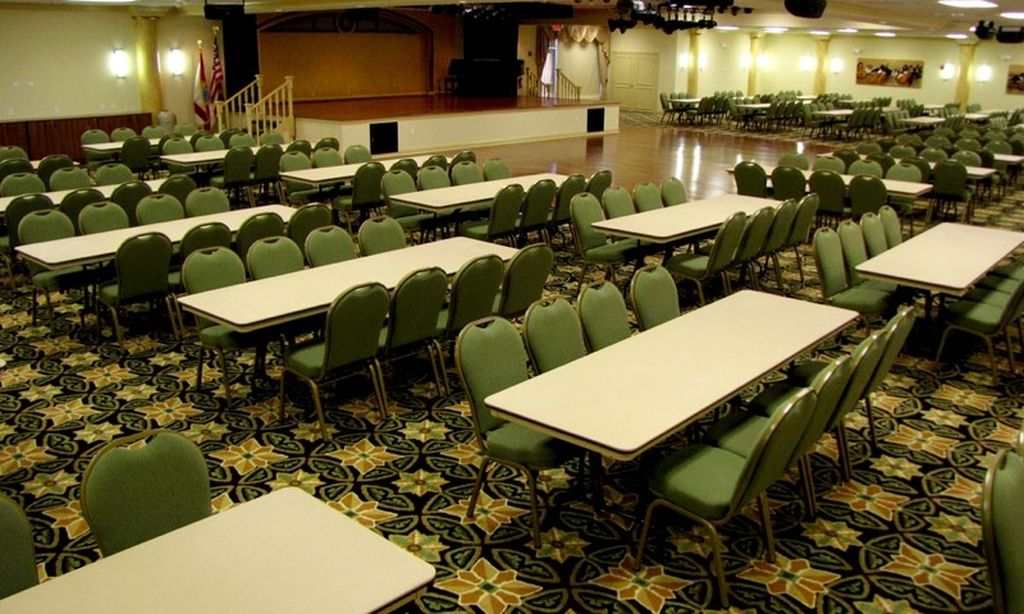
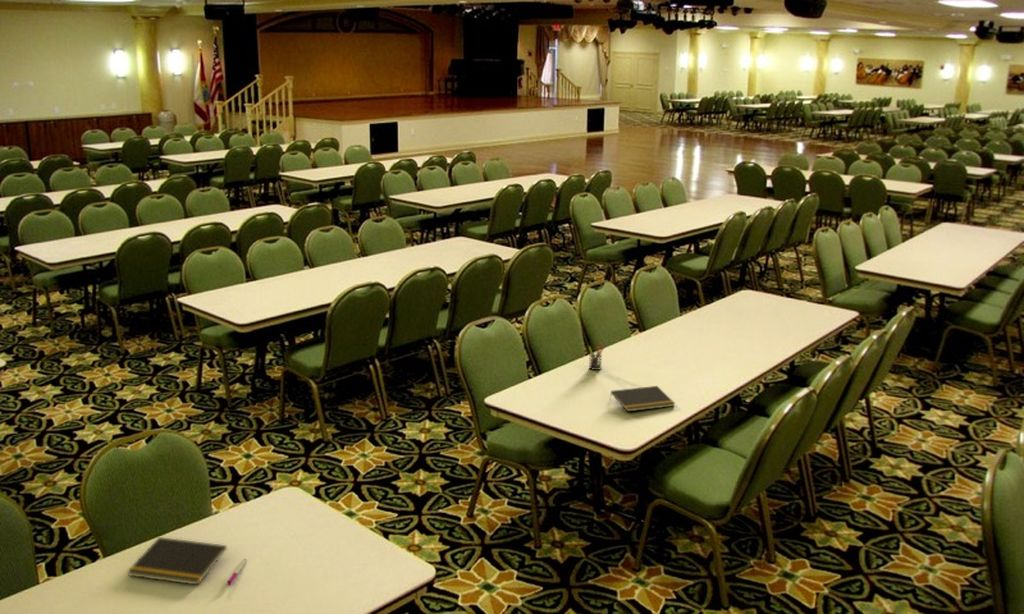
+ notepad [608,385,676,412]
+ pen holder [587,341,606,371]
+ pen [226,558,248,586]
+ notepad [126,536,228,586]
